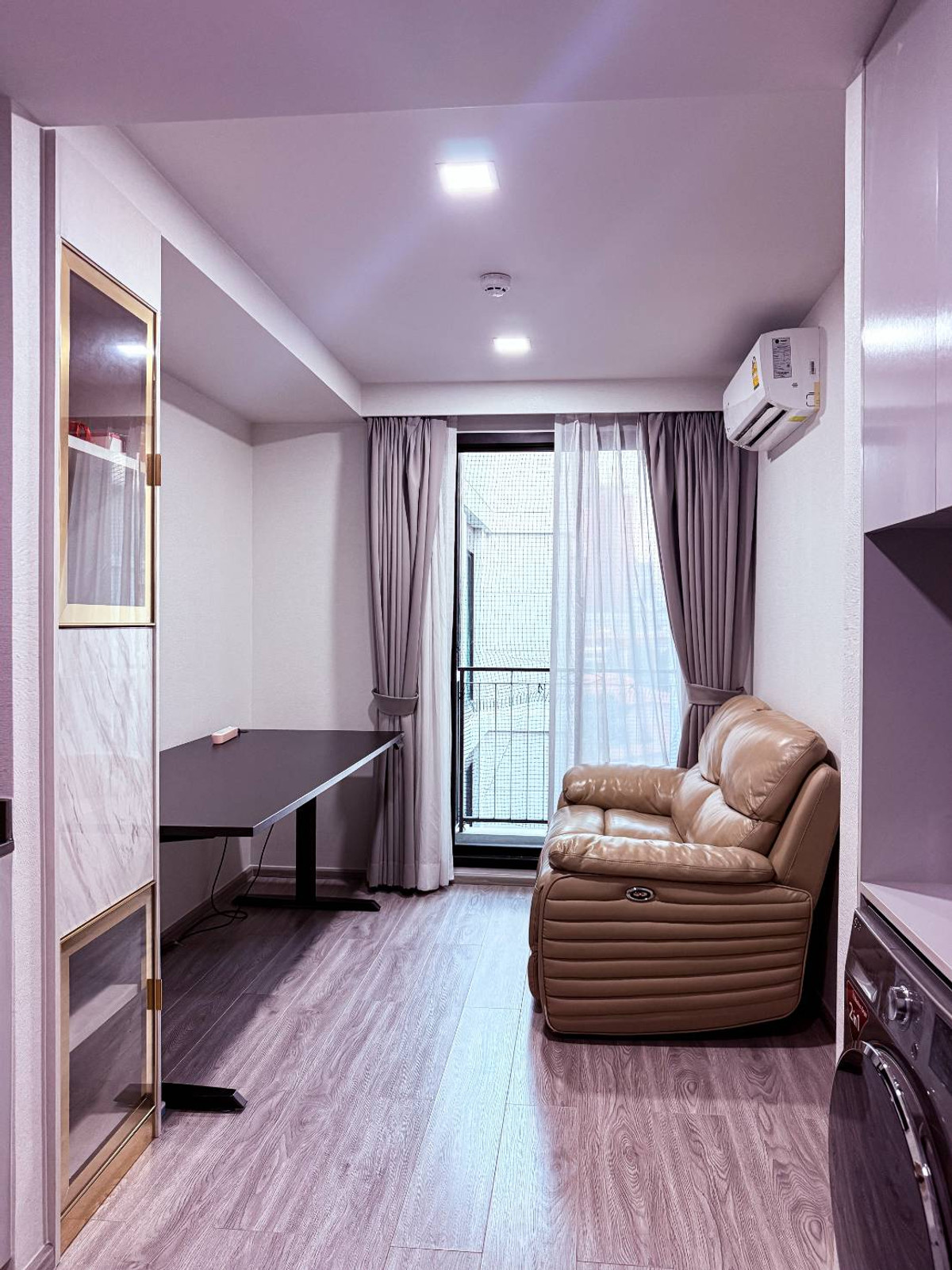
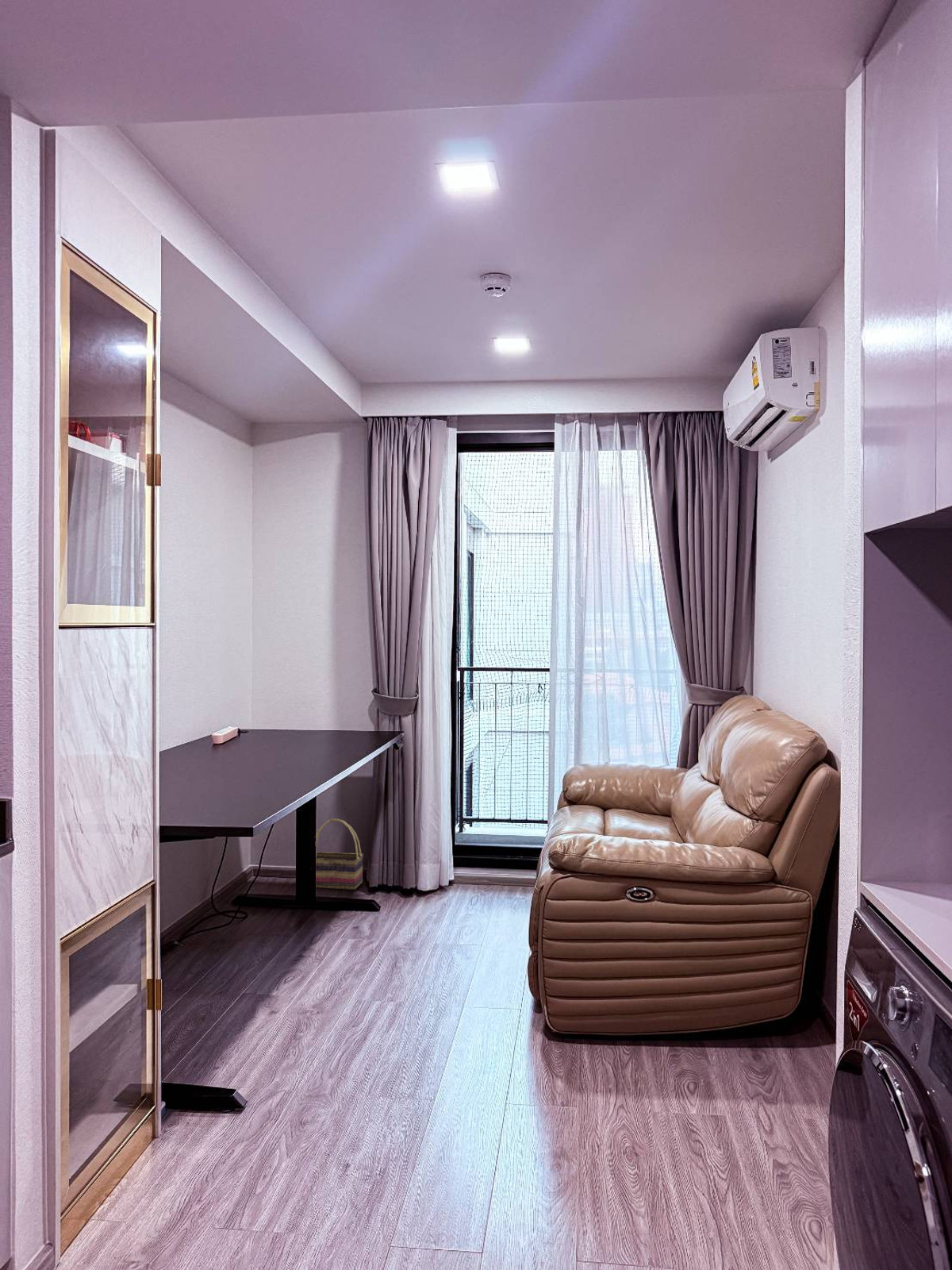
+ basket [315,818,364,891]
